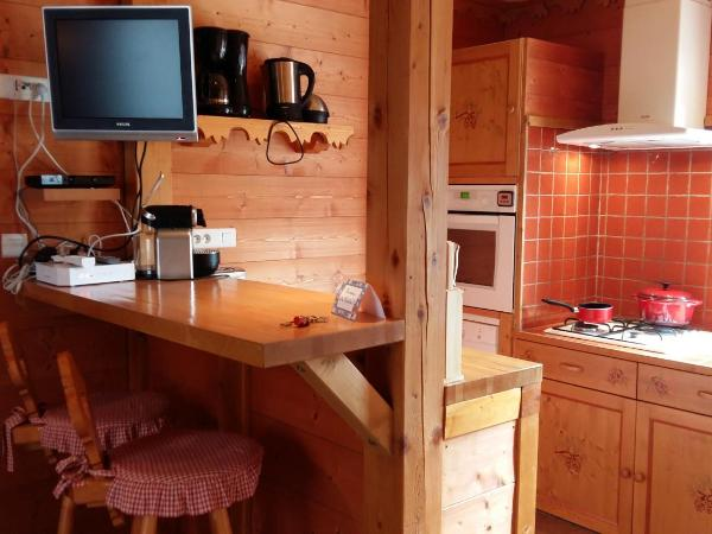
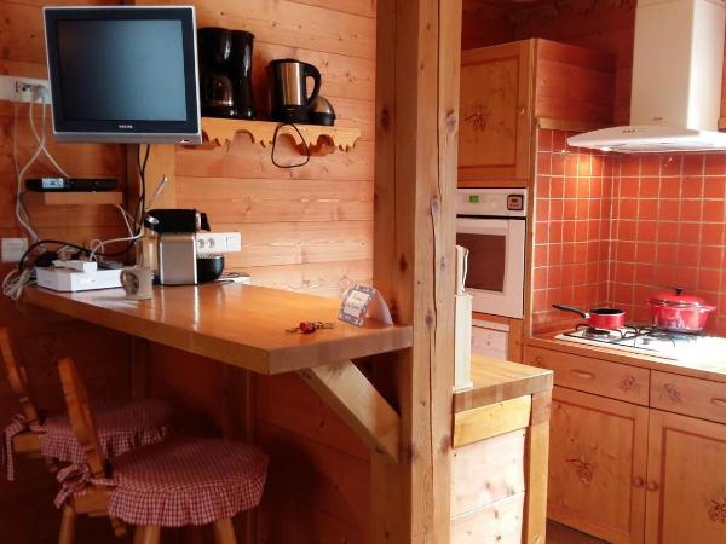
+ cup [119,266,154,301]
